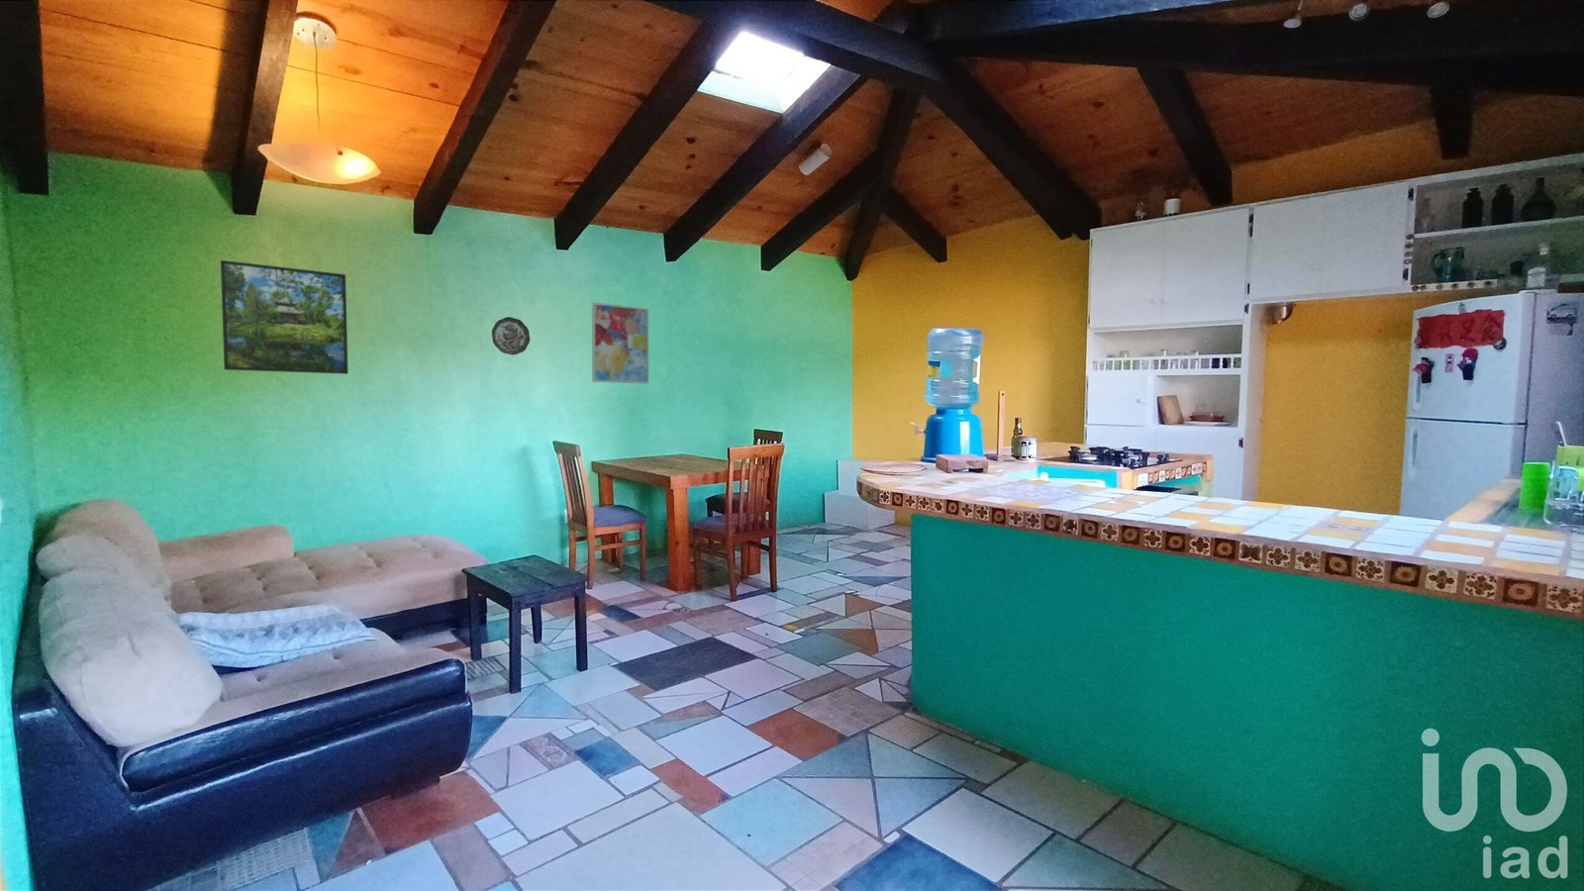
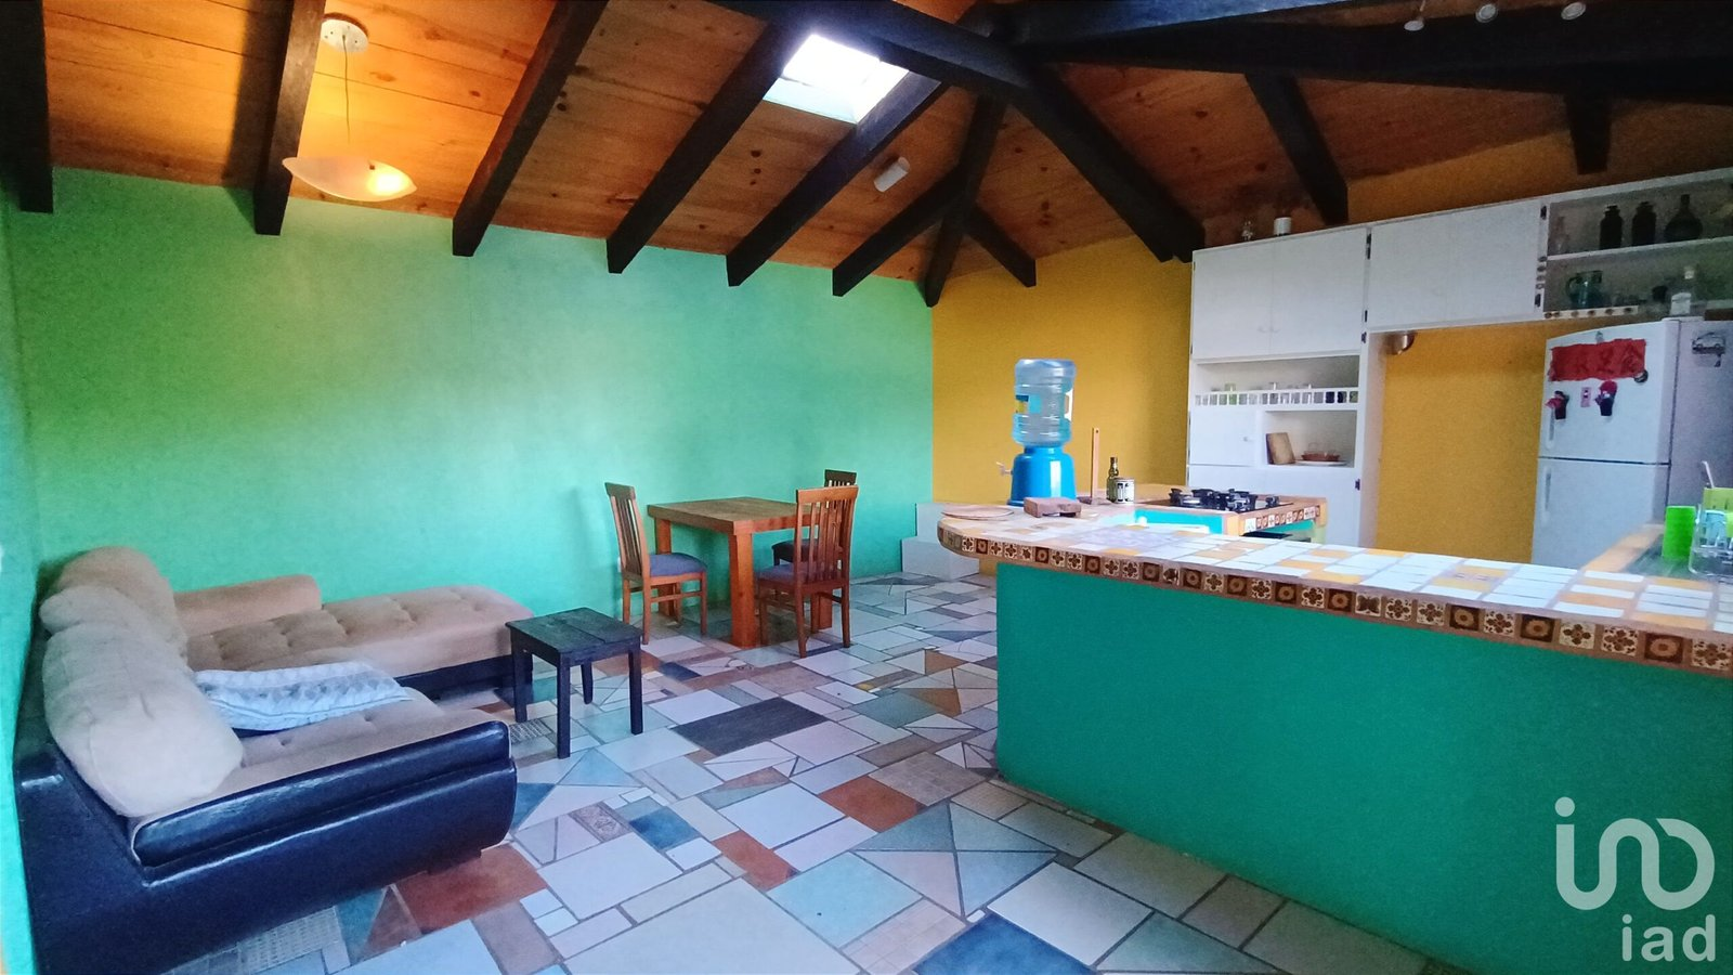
- wall art [591,301,649,385]
- decorative plate [491,315,531,357]
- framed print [220,259,349,375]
